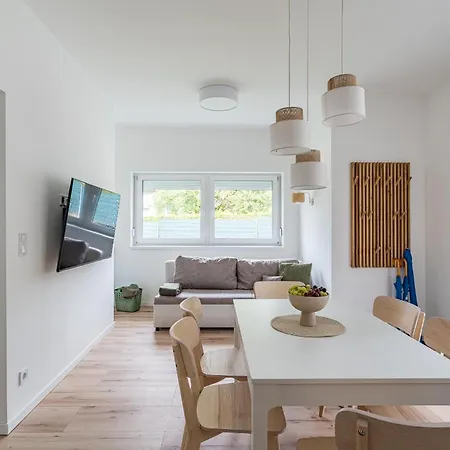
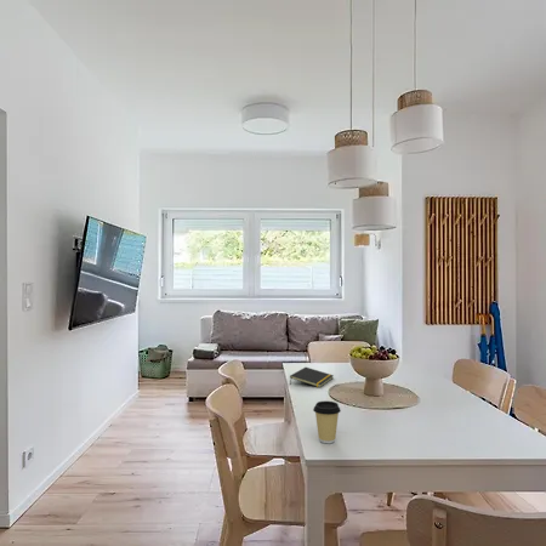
+ notepad [289,366,335,388]
+ coffee cup [312,400,342,444]
